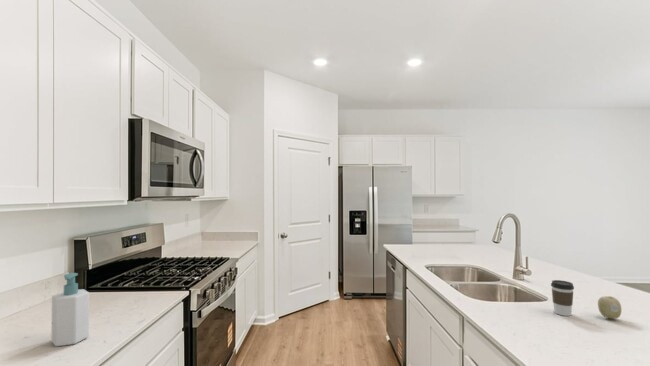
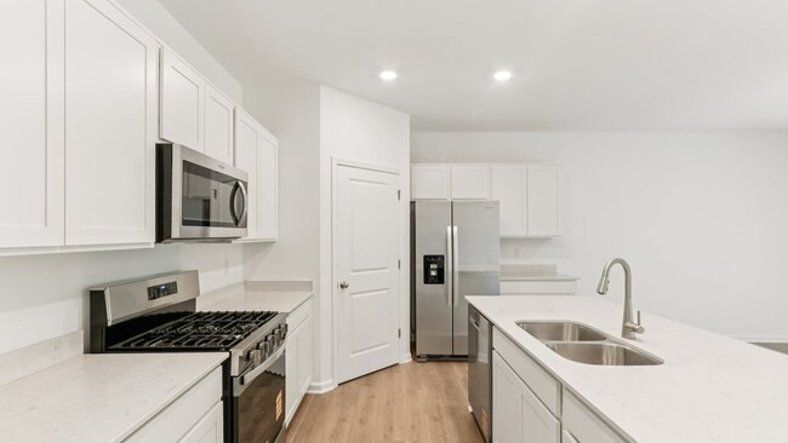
- fruit [597,295,622,320]
- coffee cup [550,279,575,317]
- soap bottle [51,272,90,348]
